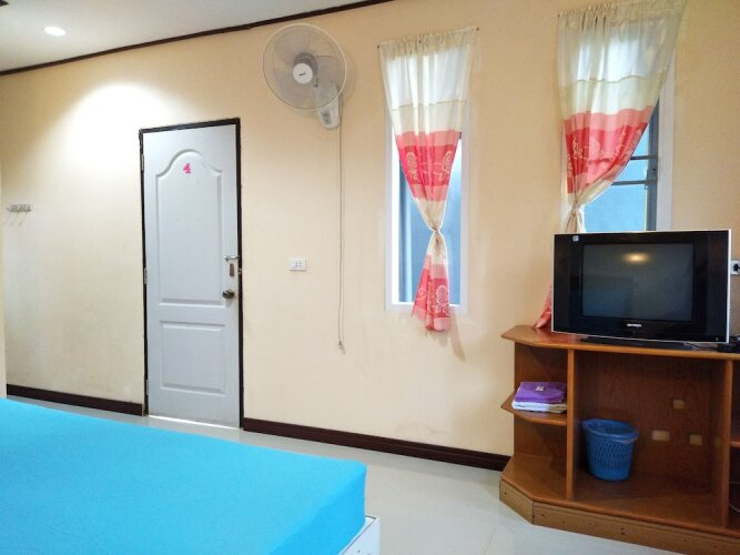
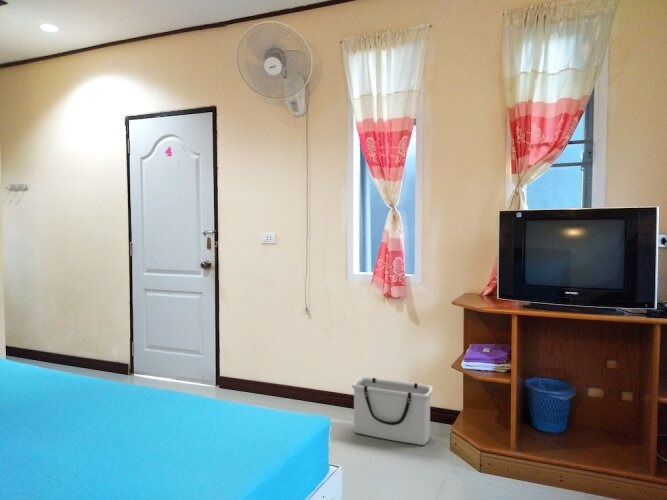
+ storage bin [351,376,434,446]
